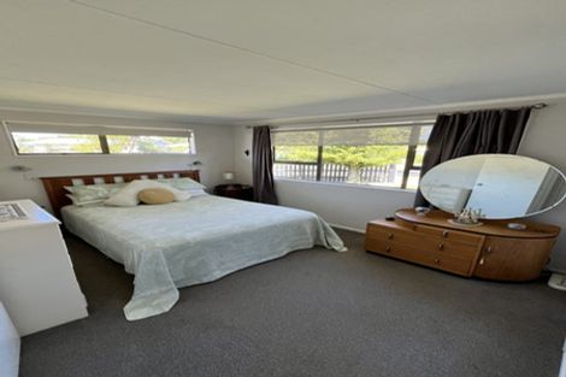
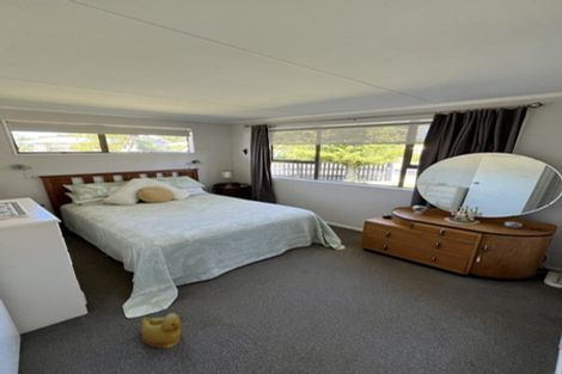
+ rubber duck [140,312,183,350]
